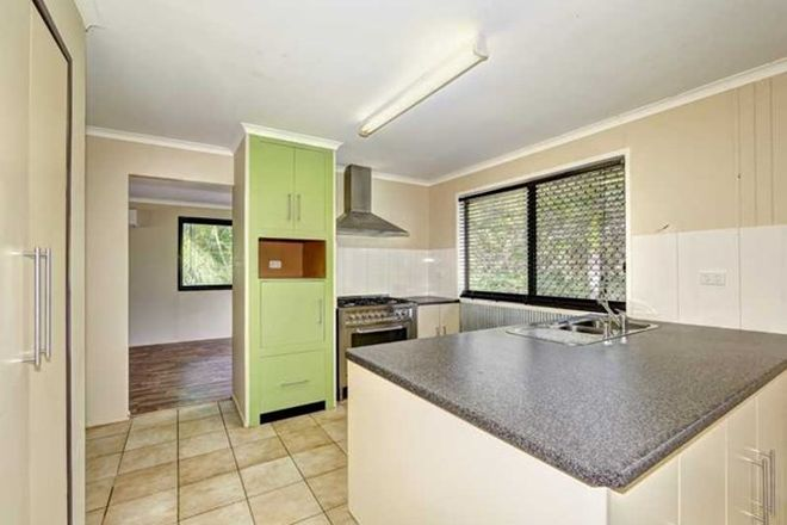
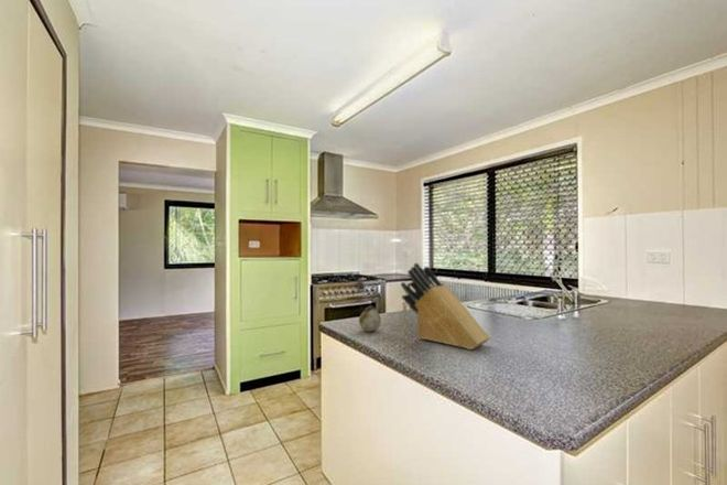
+ fruit [358,304,382,333]
+ knife block [400,262,491,351]
